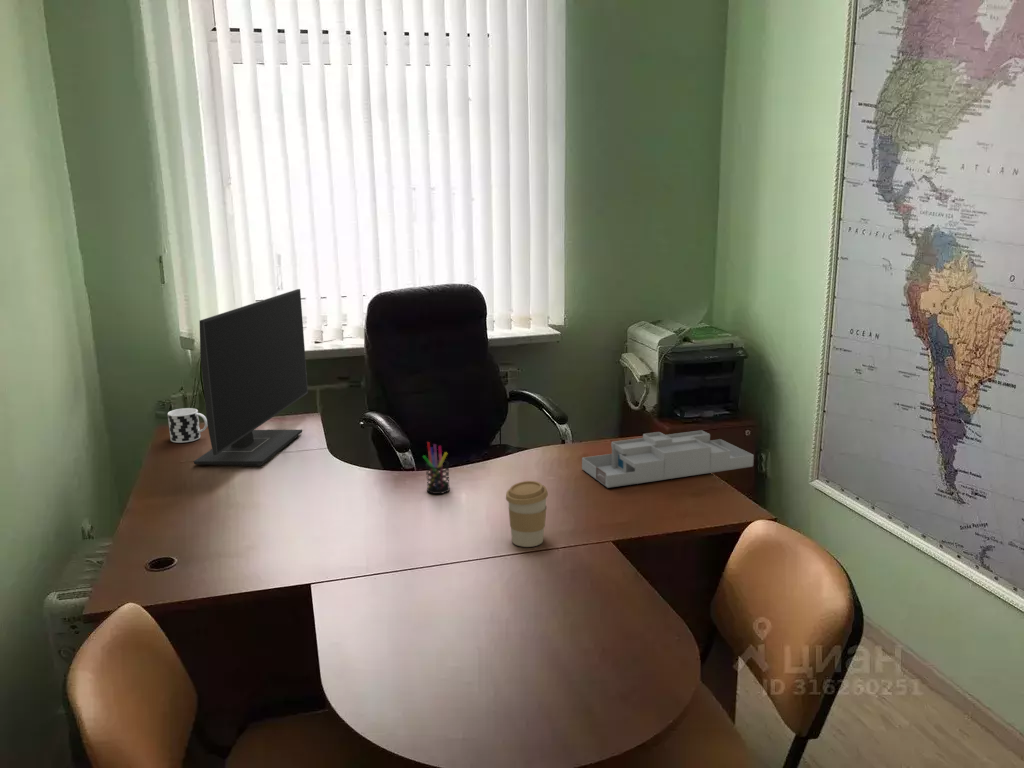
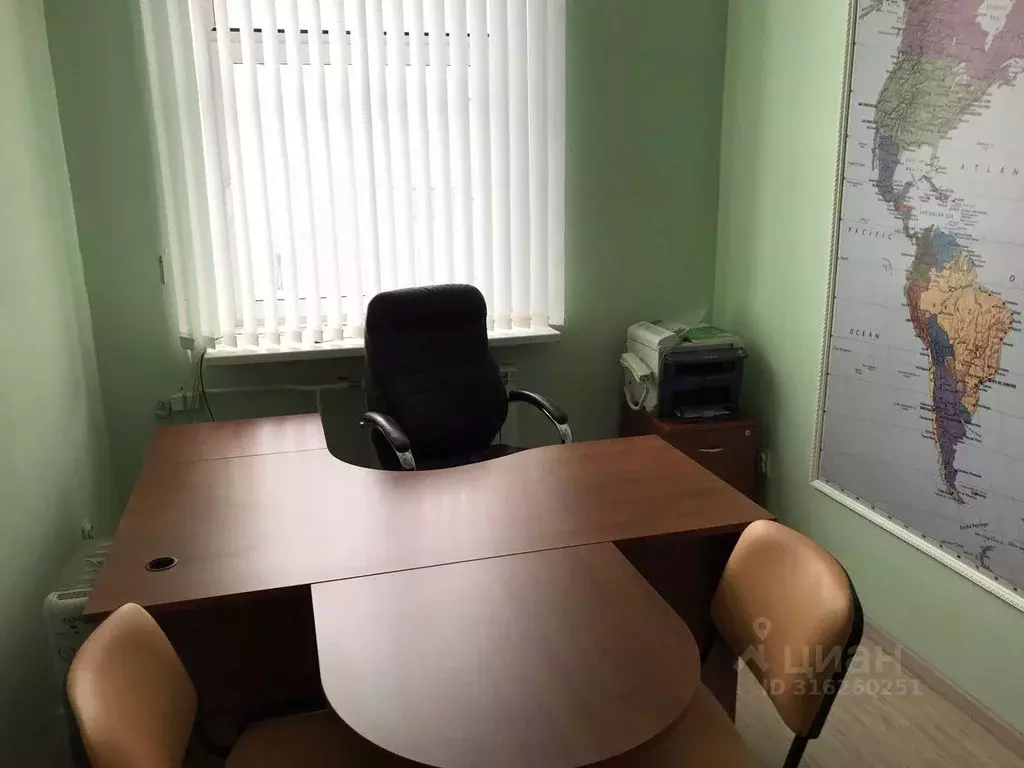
- desk organizer [581,429,755,489]
- monitor [193,288,309,467]
- coffee cup [505,480,549,548]
- pen holder [422,441,451,495]
- cup [167,407,208,444]
